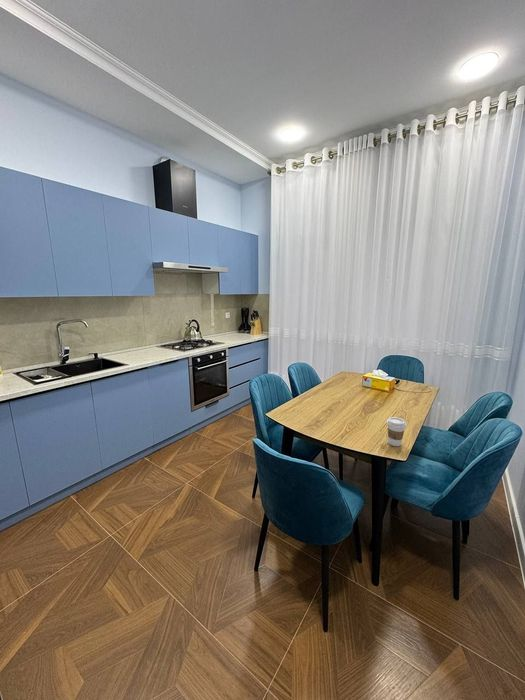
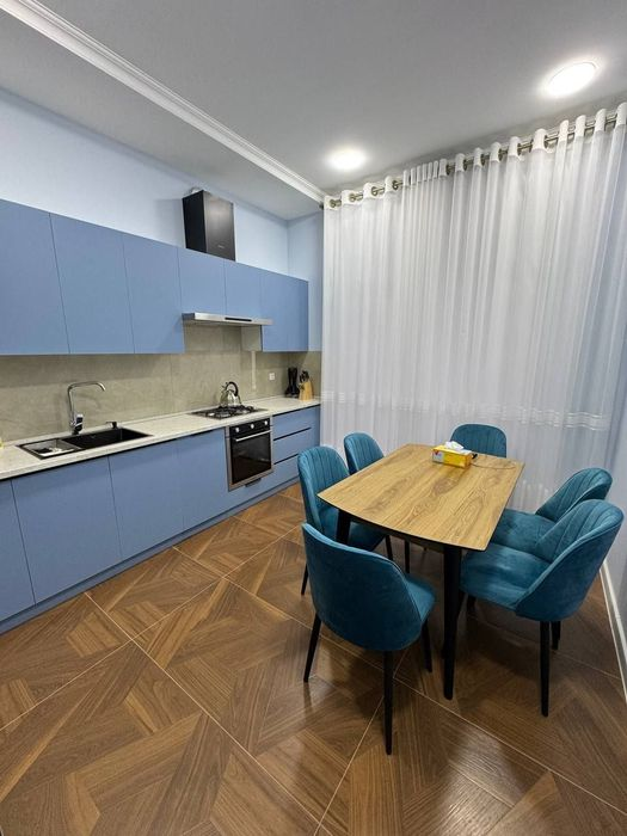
- coffee cup [385,416,408,447]
